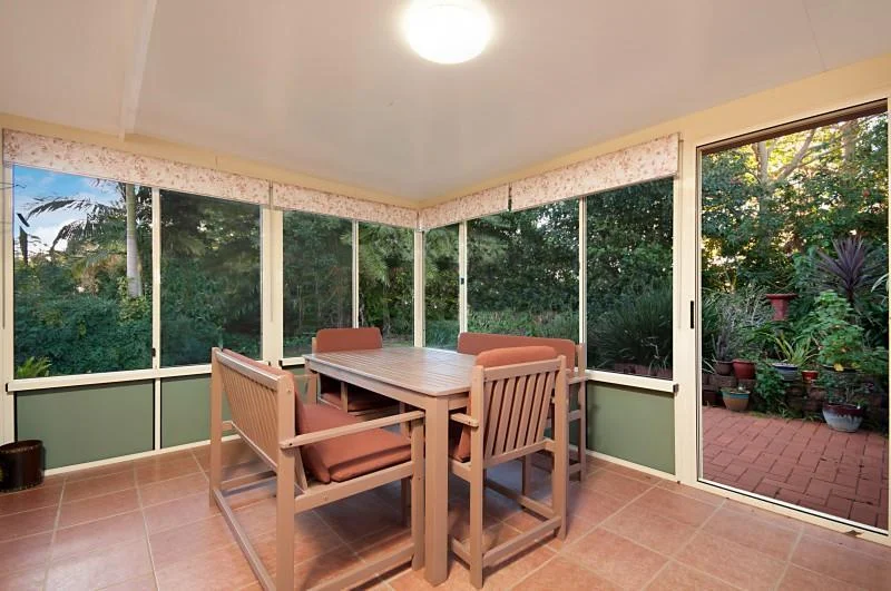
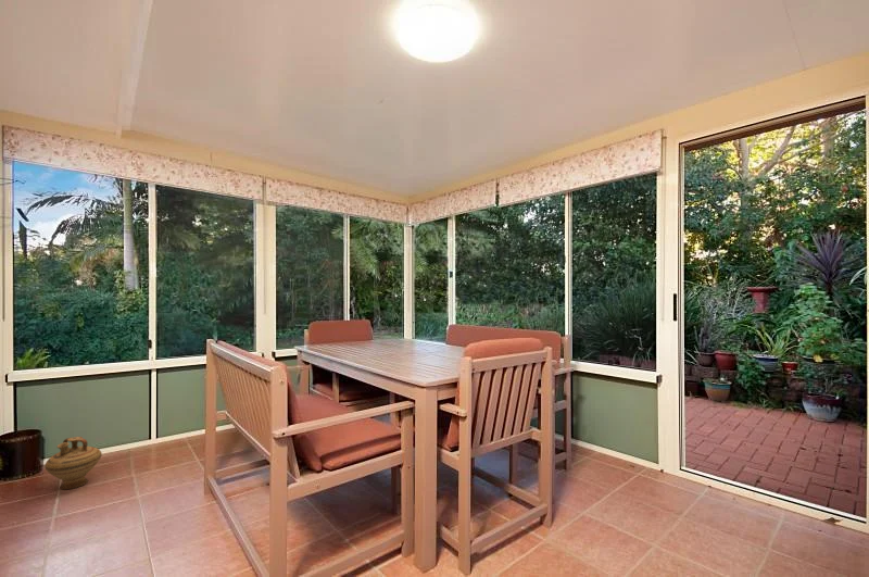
+ ceramic jug [43,436,103,490]
